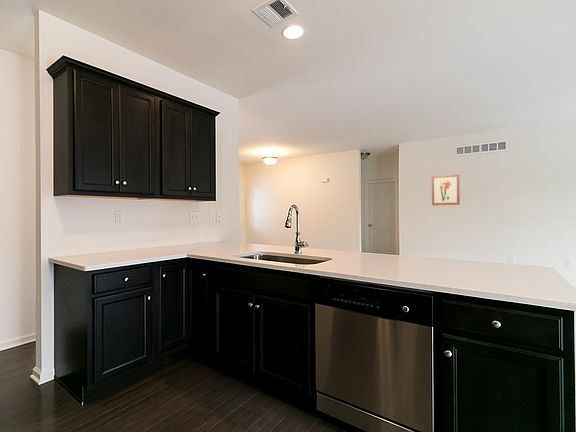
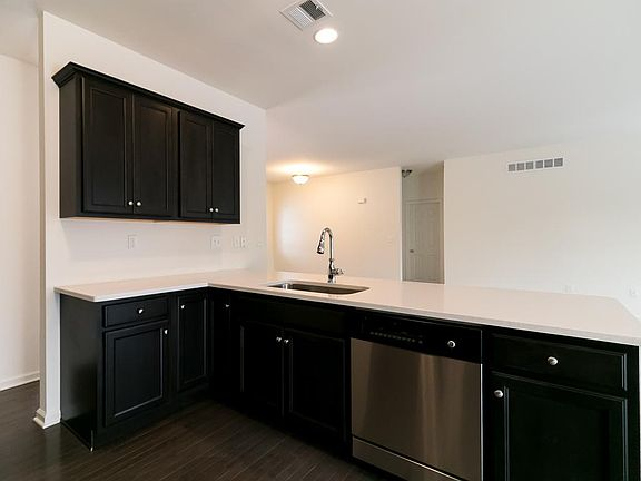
- wall art [431,174,461,206]
